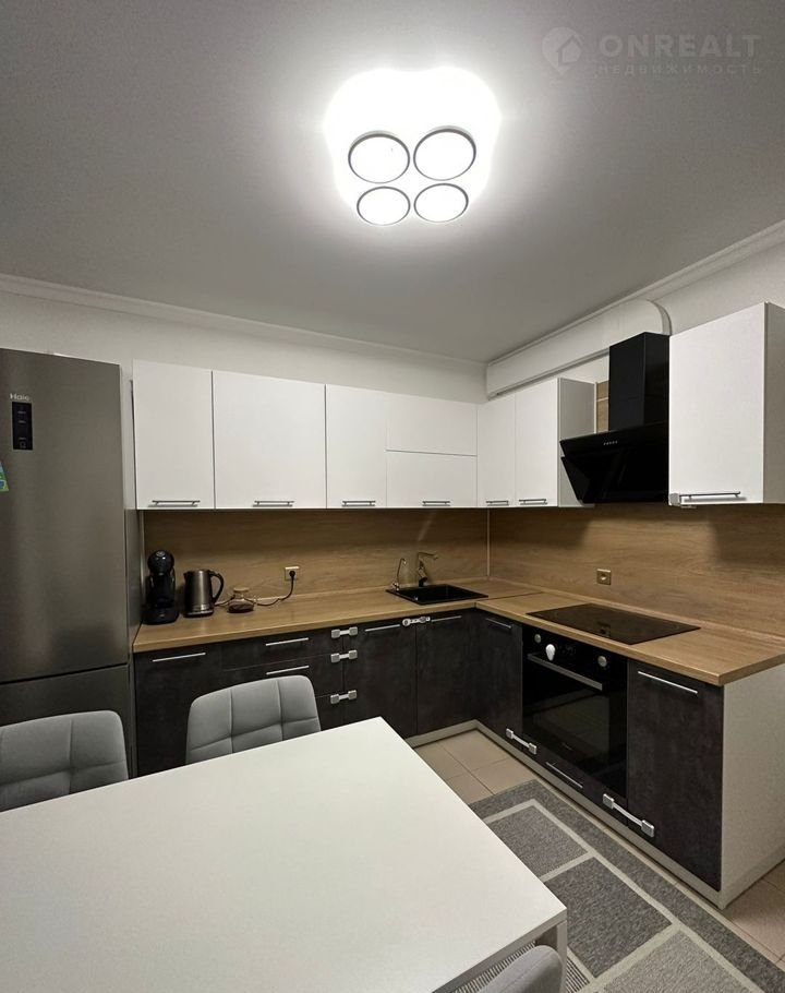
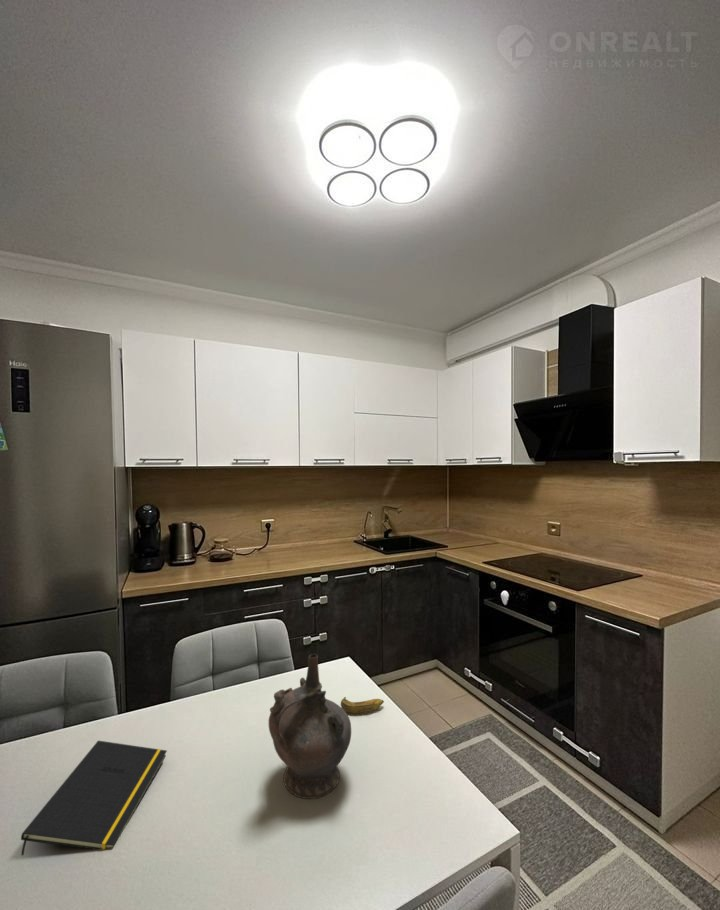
+ ceremonial vessel [268,653,352,800]
+ banana [340,696,385,715]
+ notepad [20,740,168,856]
